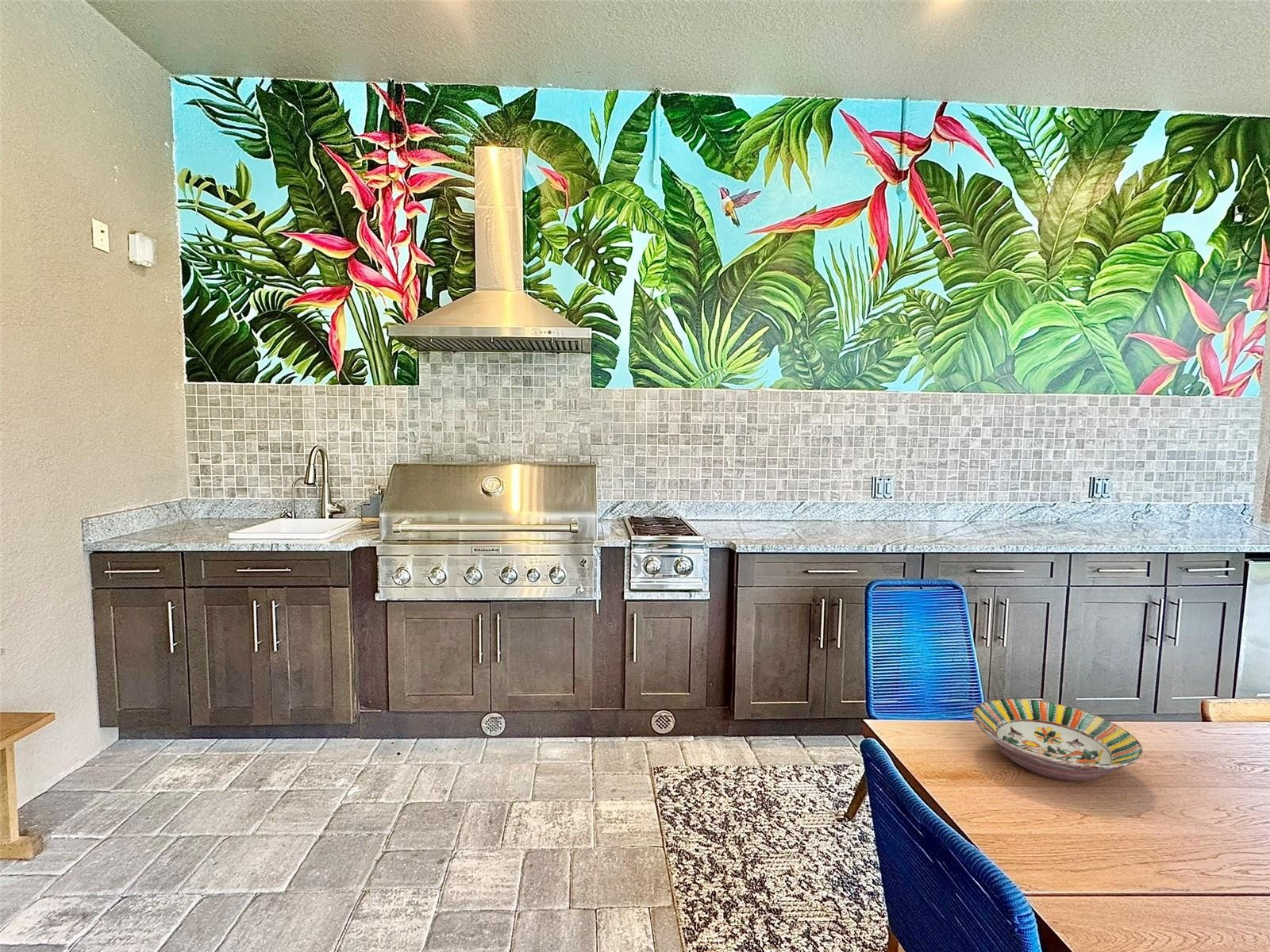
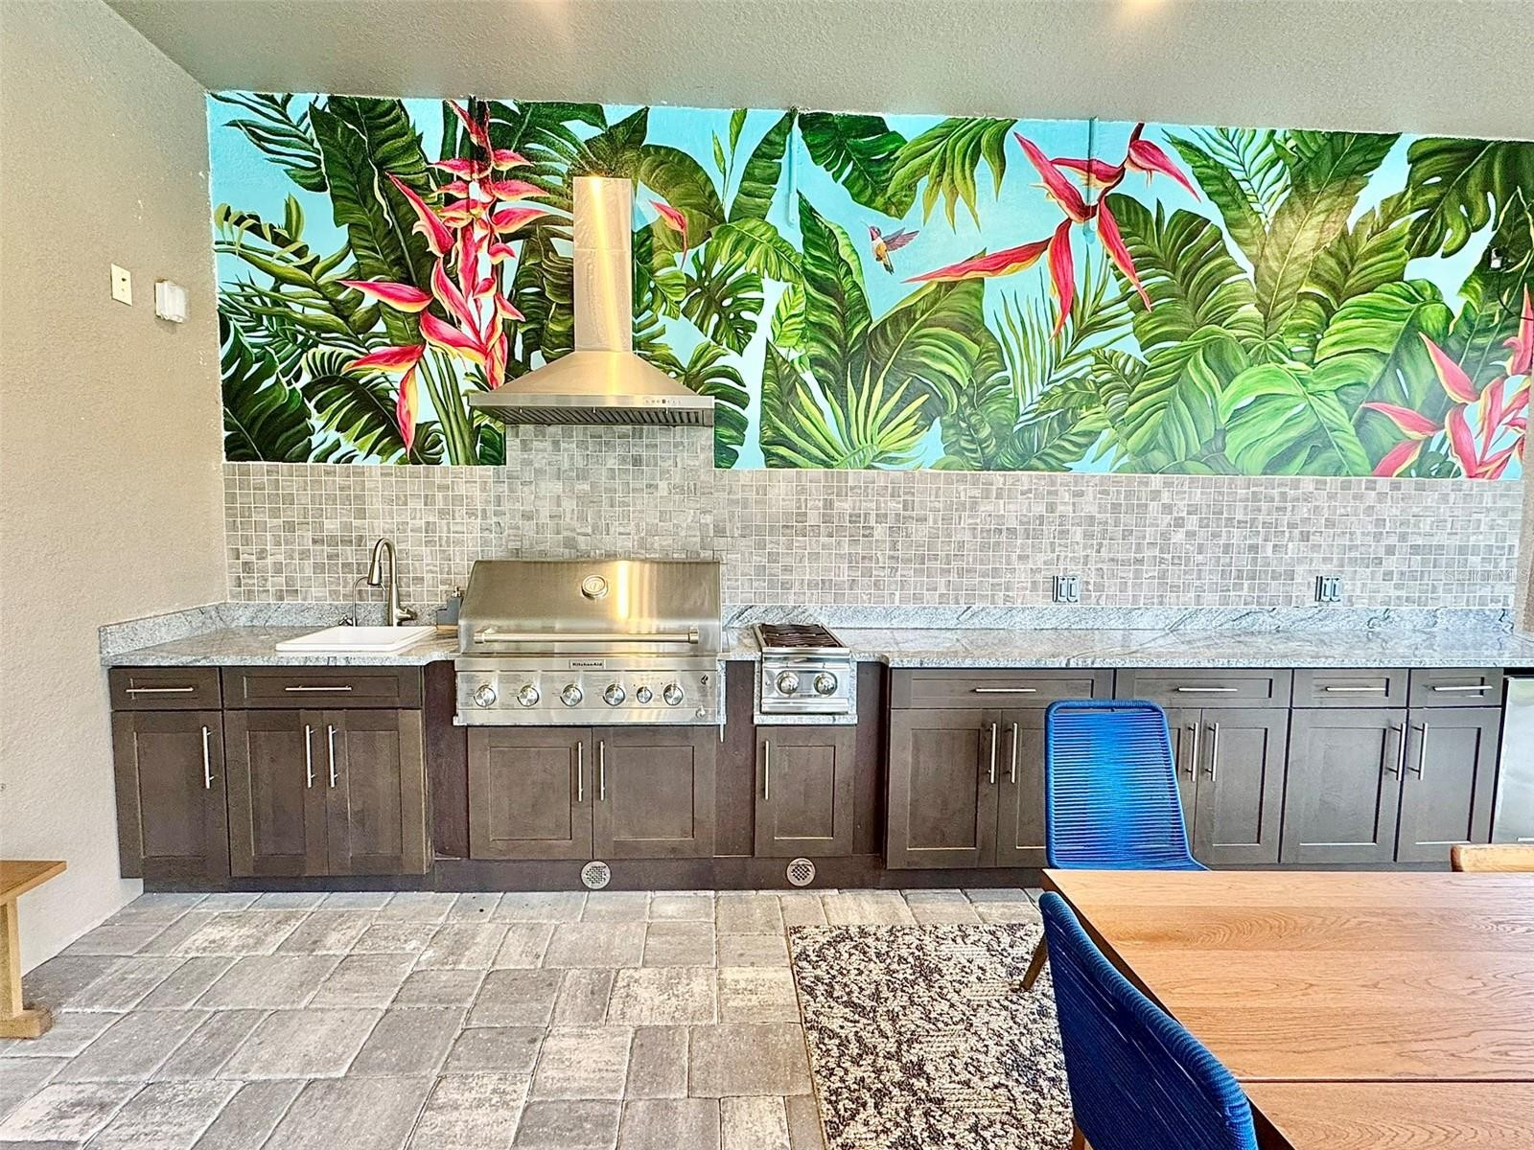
- serving bowl [972,698,1144,782]
